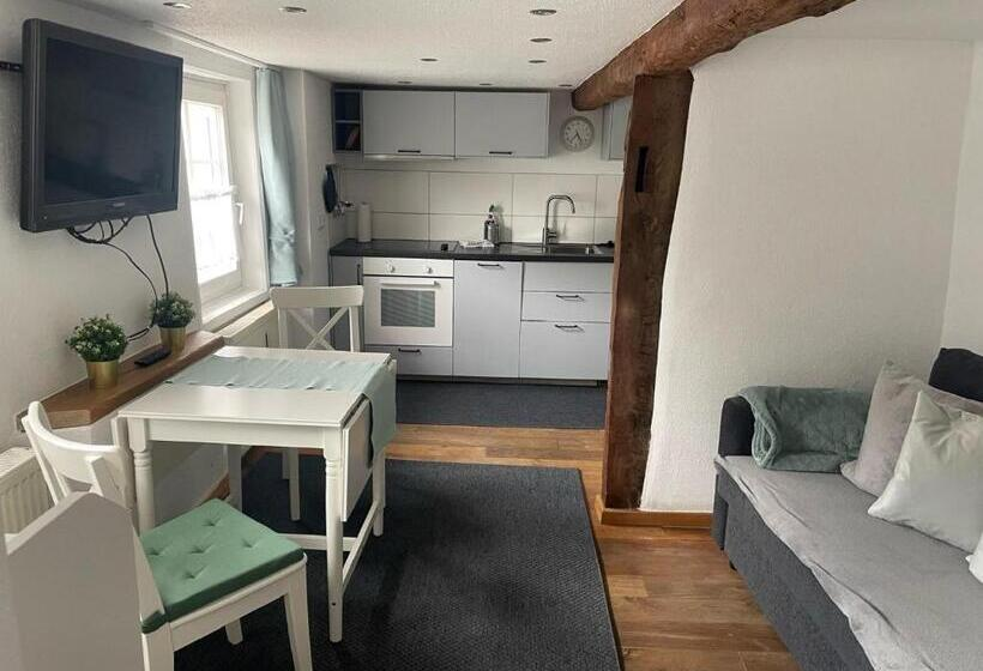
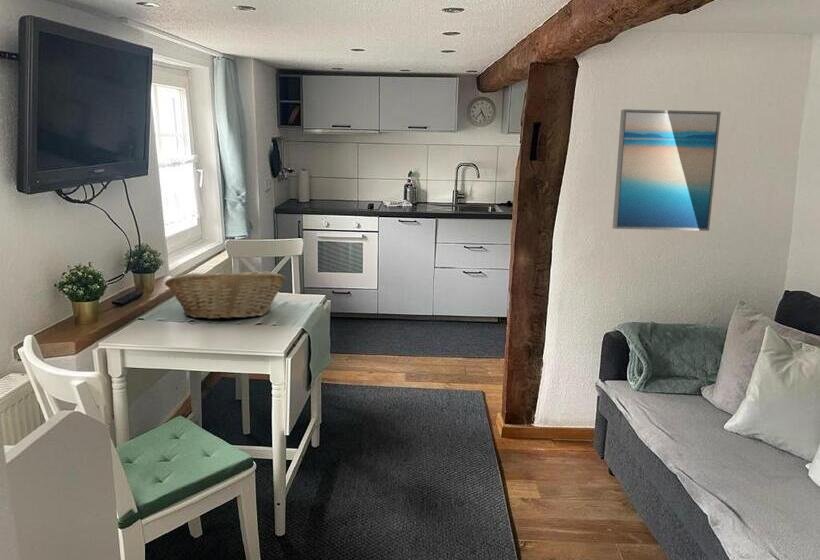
+ fruit basket [164,270,286,320]
+ wall art [612,108,722,232]
